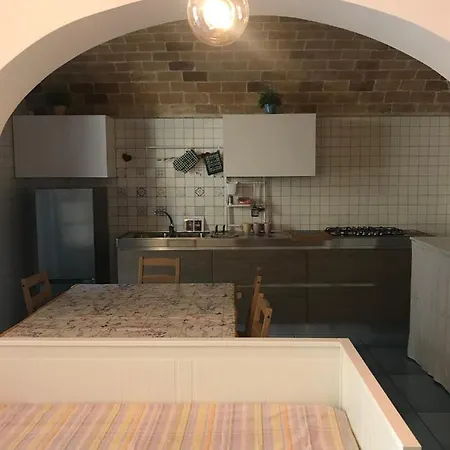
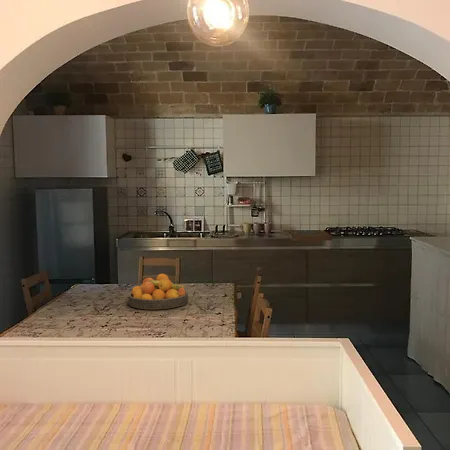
+ fruit bowl [127,273,189,310]
